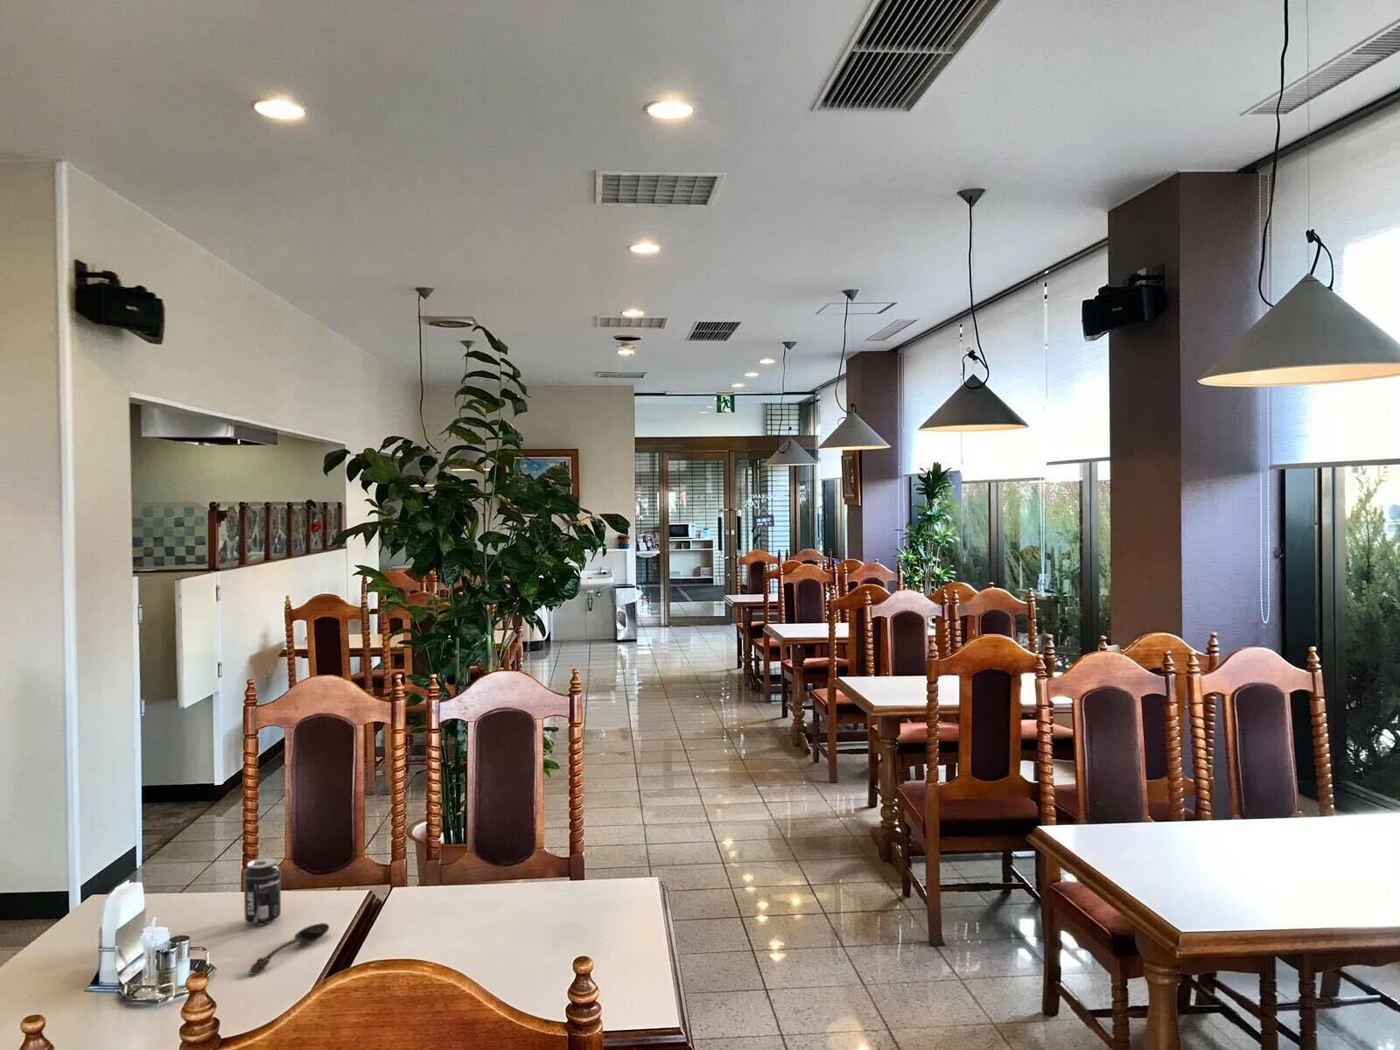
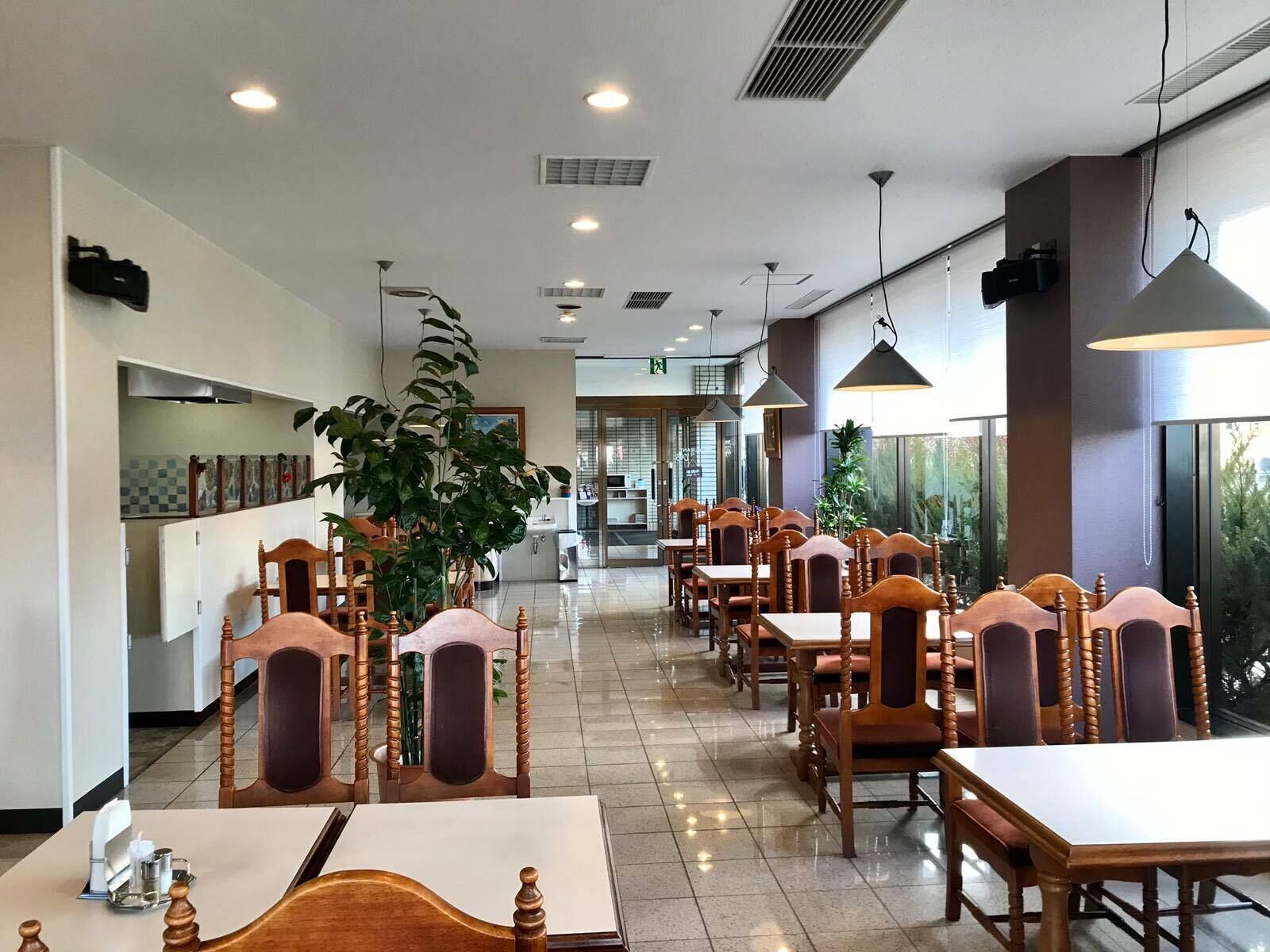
- spoon [248,922,330,976]
- beverage can [244,857,282,926]
